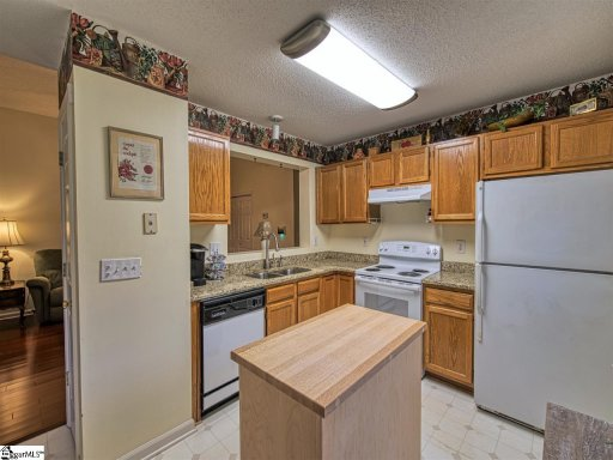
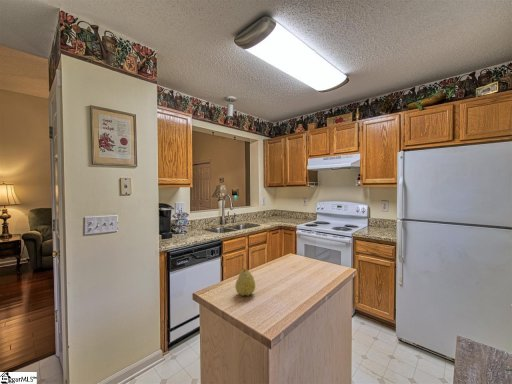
+ fruit [234,268,256,297]
